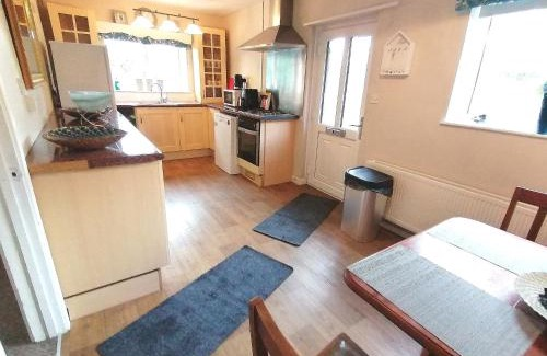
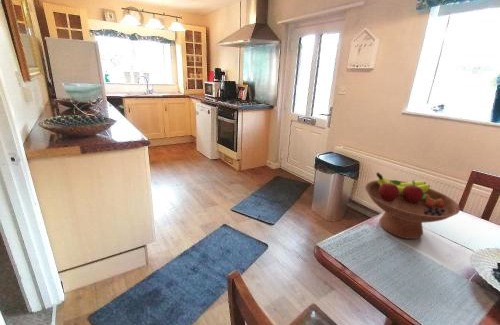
+ fruit bowl [364,172,461,240]
